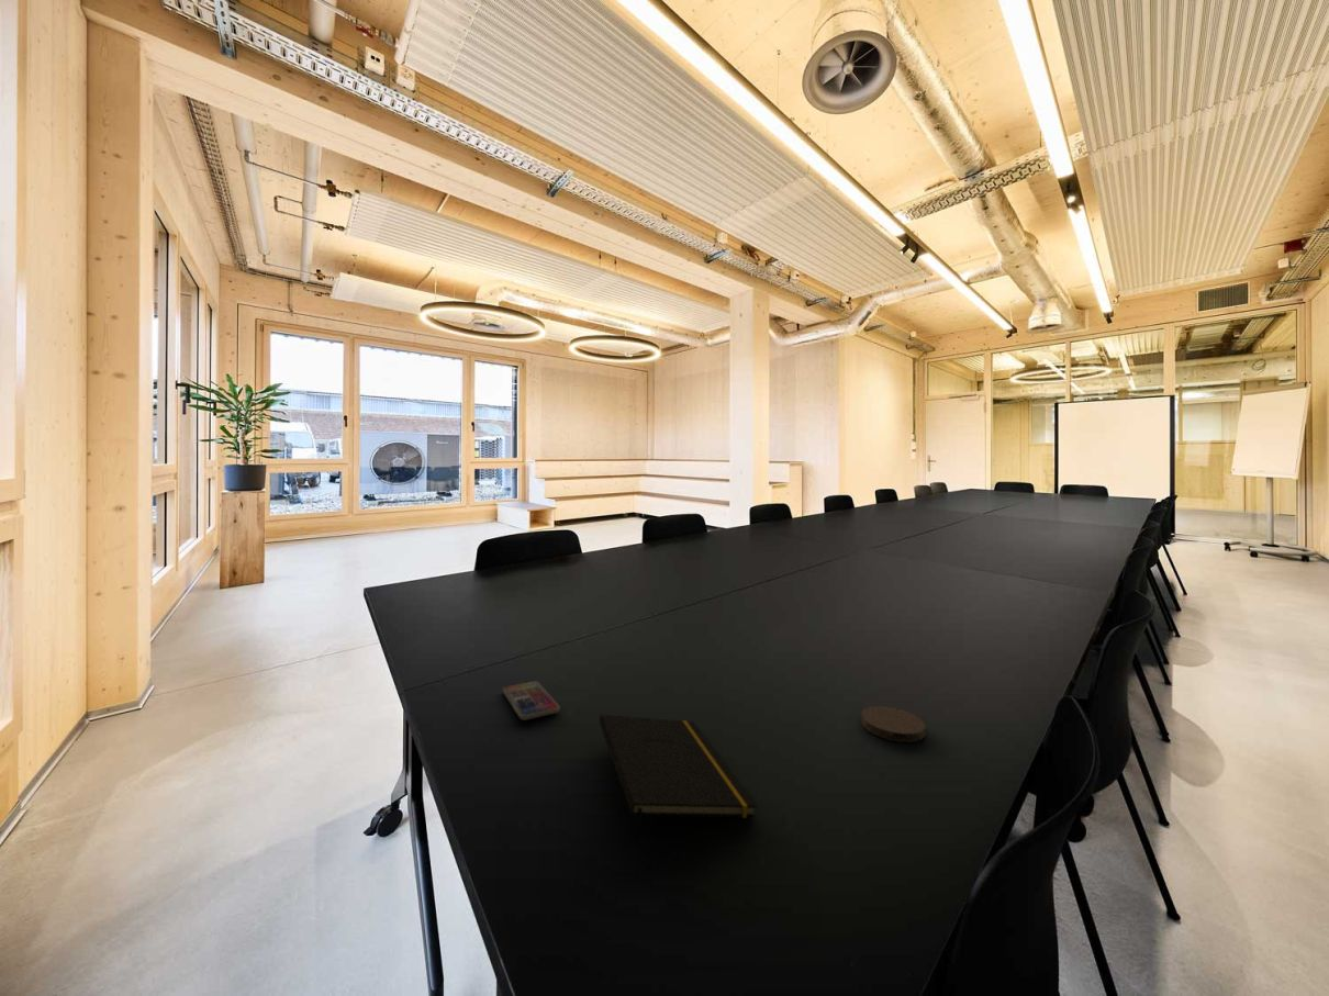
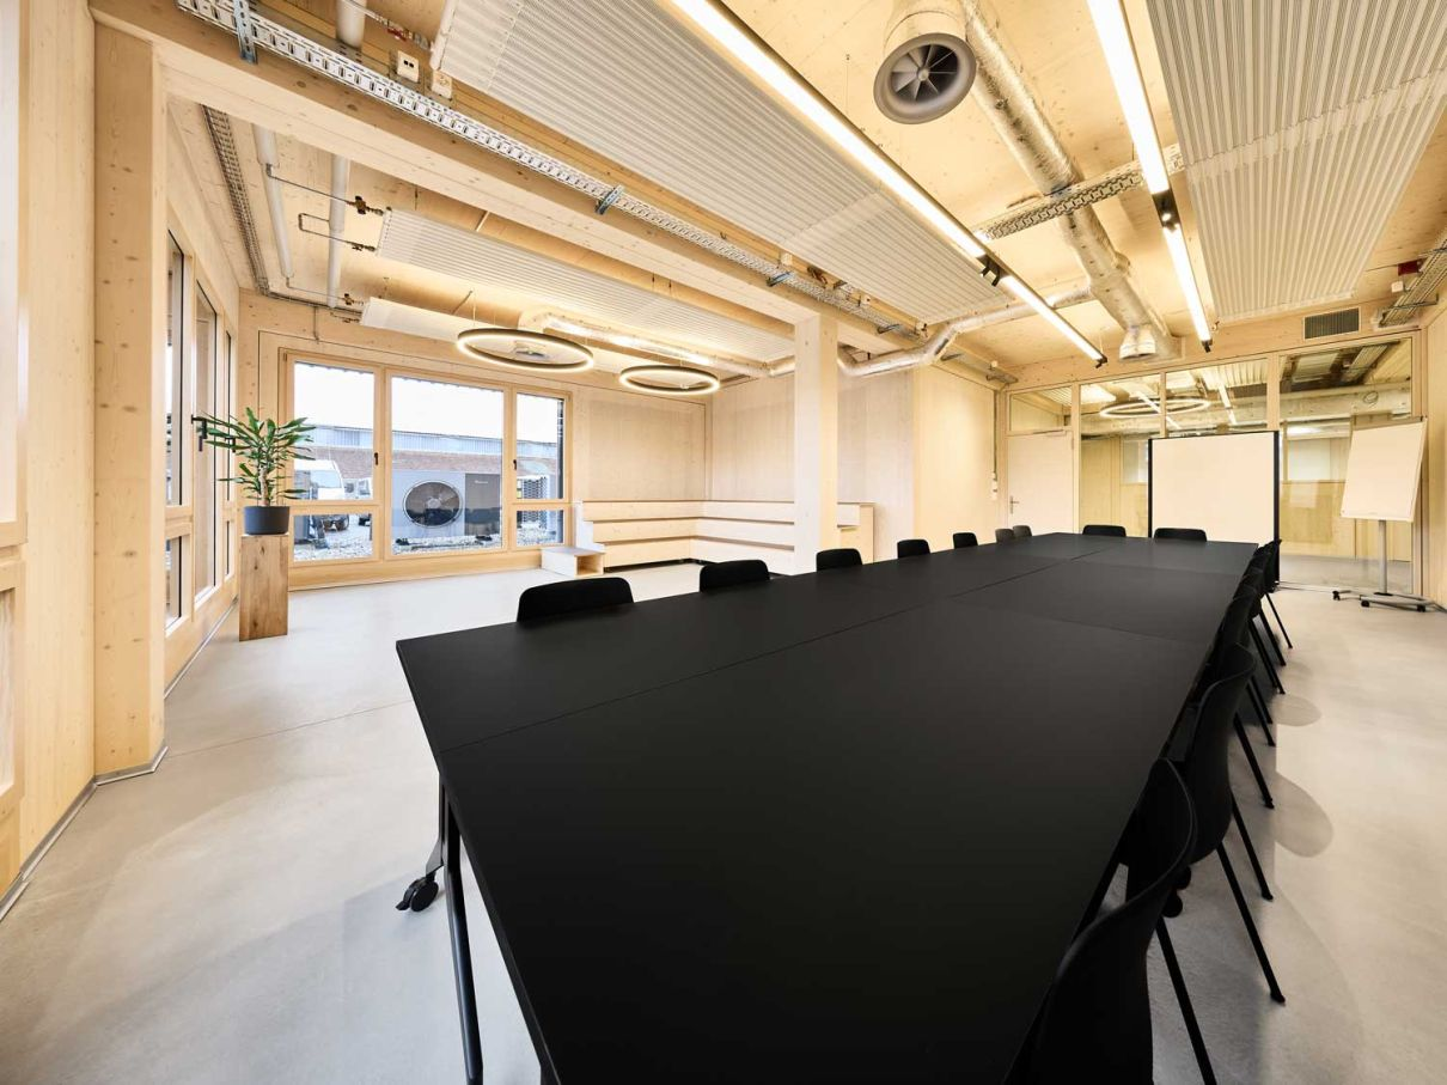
- smartphone [502,680,561,721]
- coaster [860,705,927,743]
- notepad [599,714,759,848]
